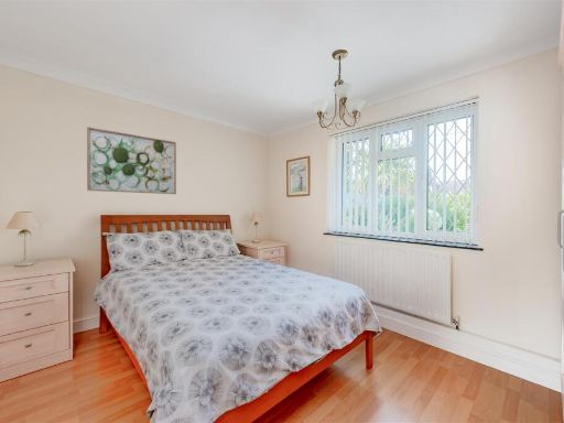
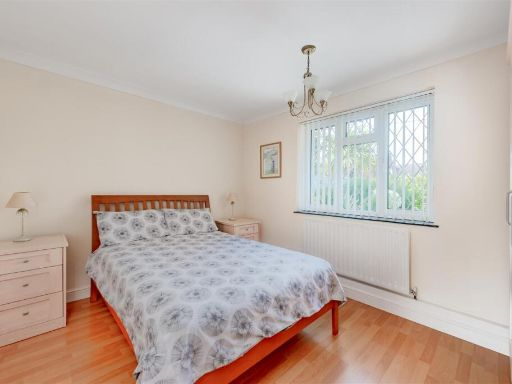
- wall art [86,126,177,195]
